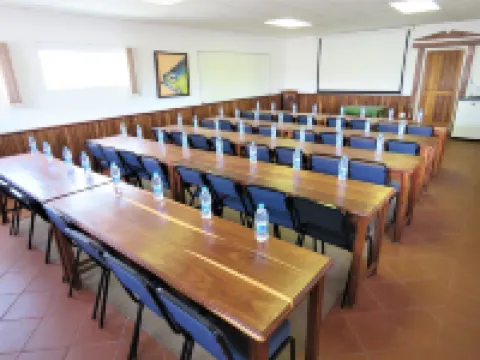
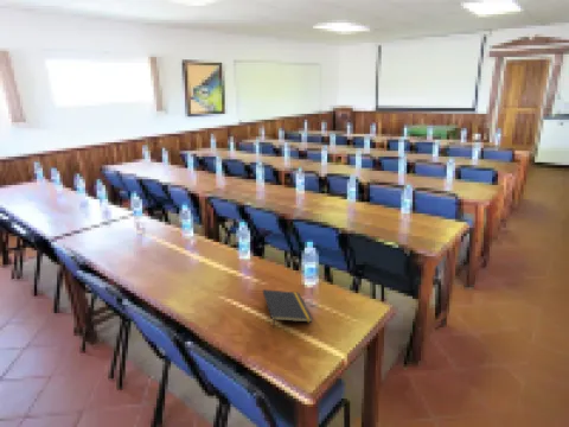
+ notepad [262,288,314,329]
